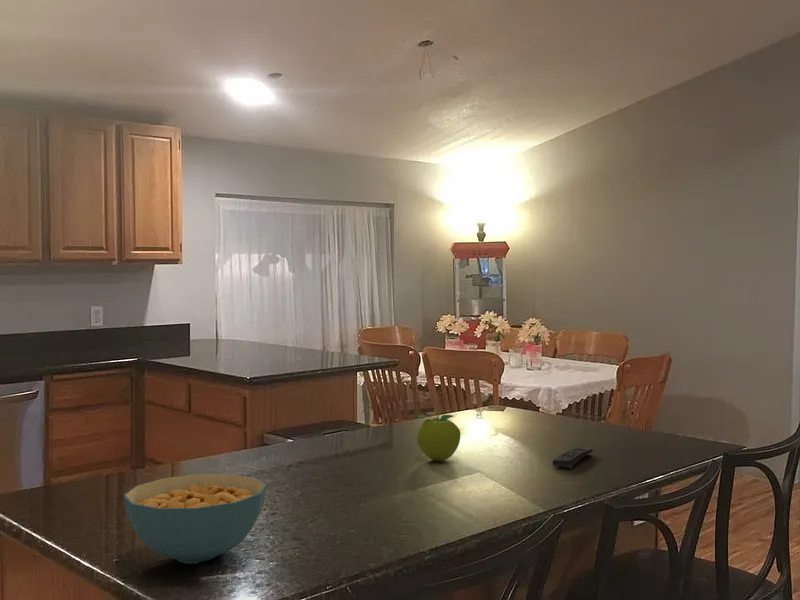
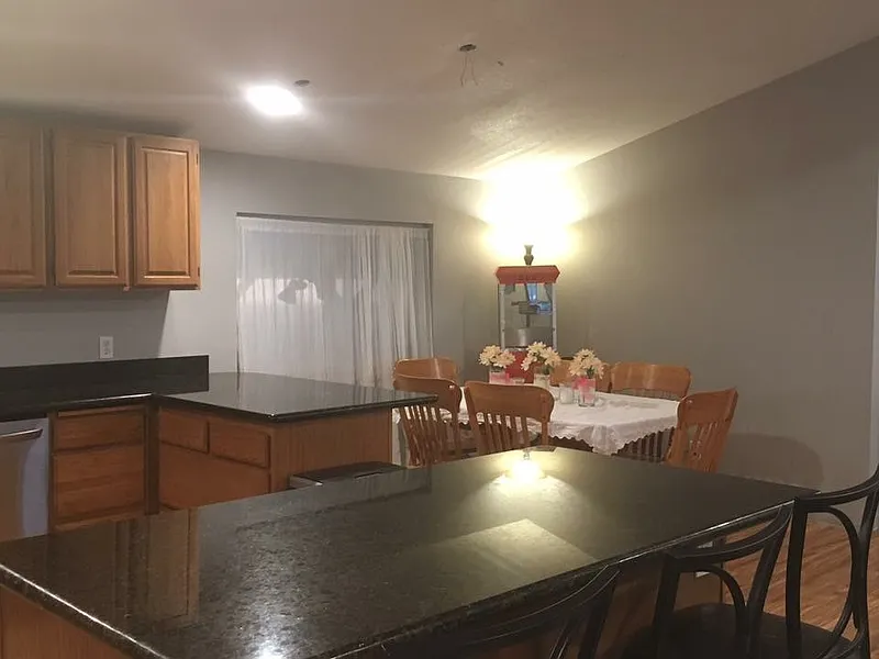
- cereal bowl [123,473,267,565]
- remote control [551,447,594,469]
- fruit [416,413,461,462]
